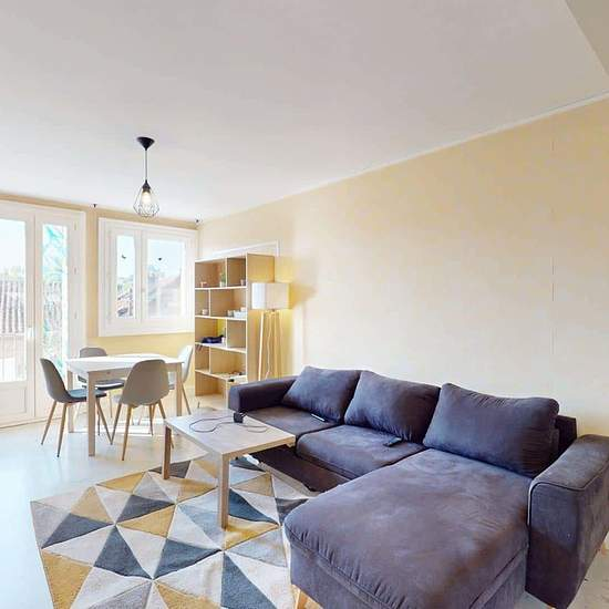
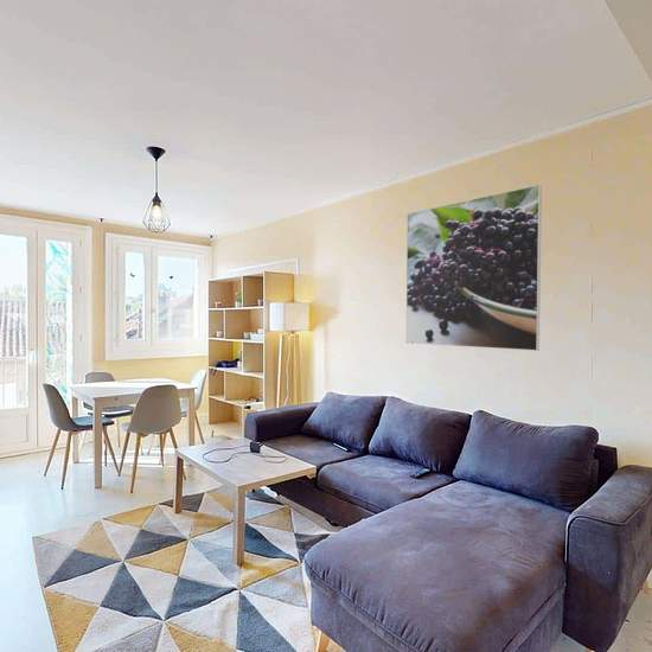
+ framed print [405,184,543,352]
